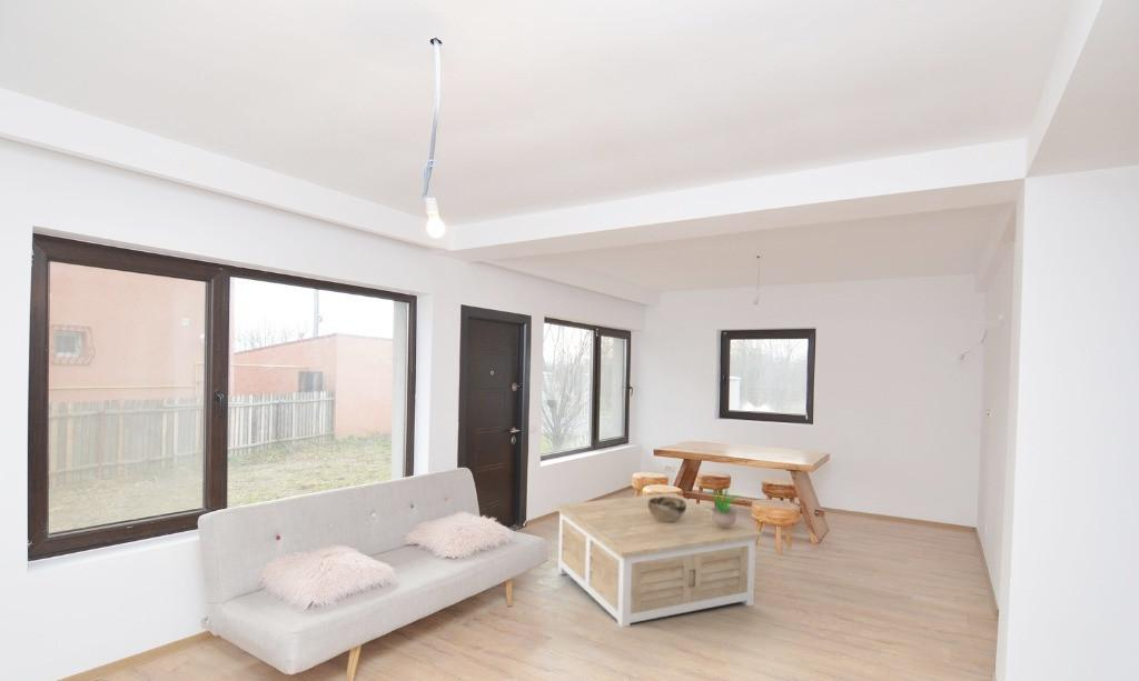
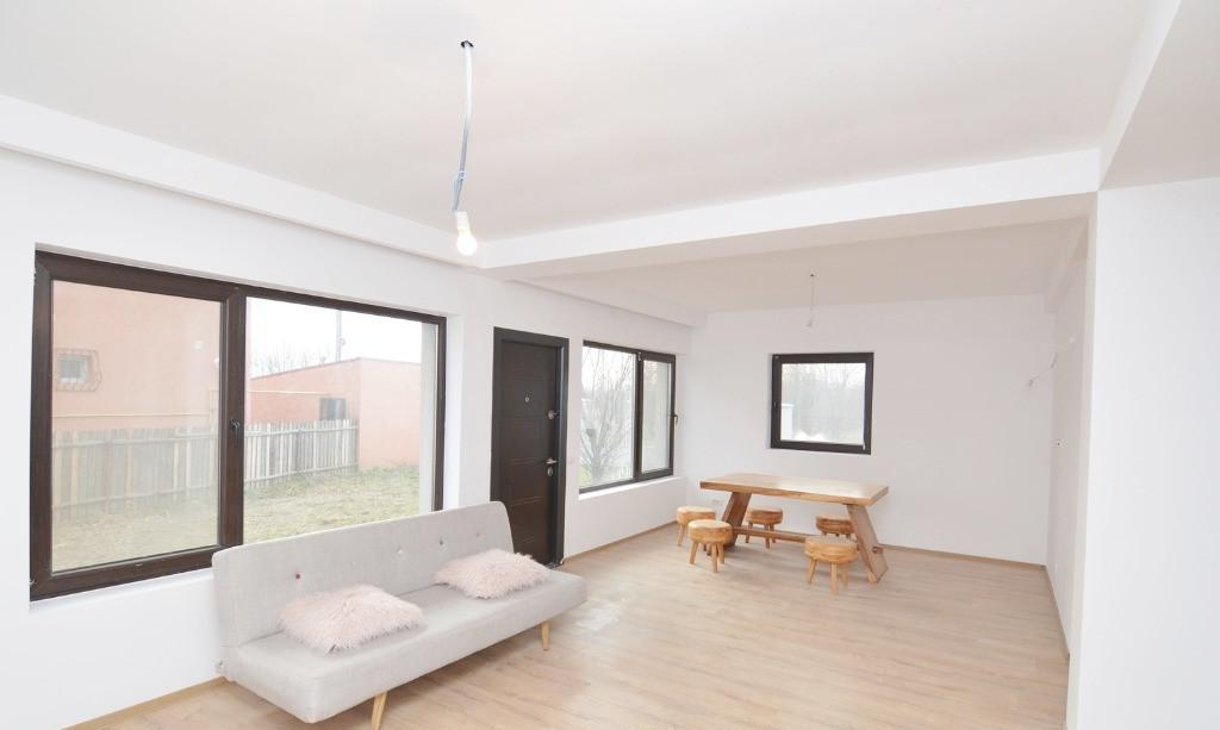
- decorative bowl [648,497,686,522]
- potted plant [701,484,743,528]
- coffee table [553,492,764,628]
